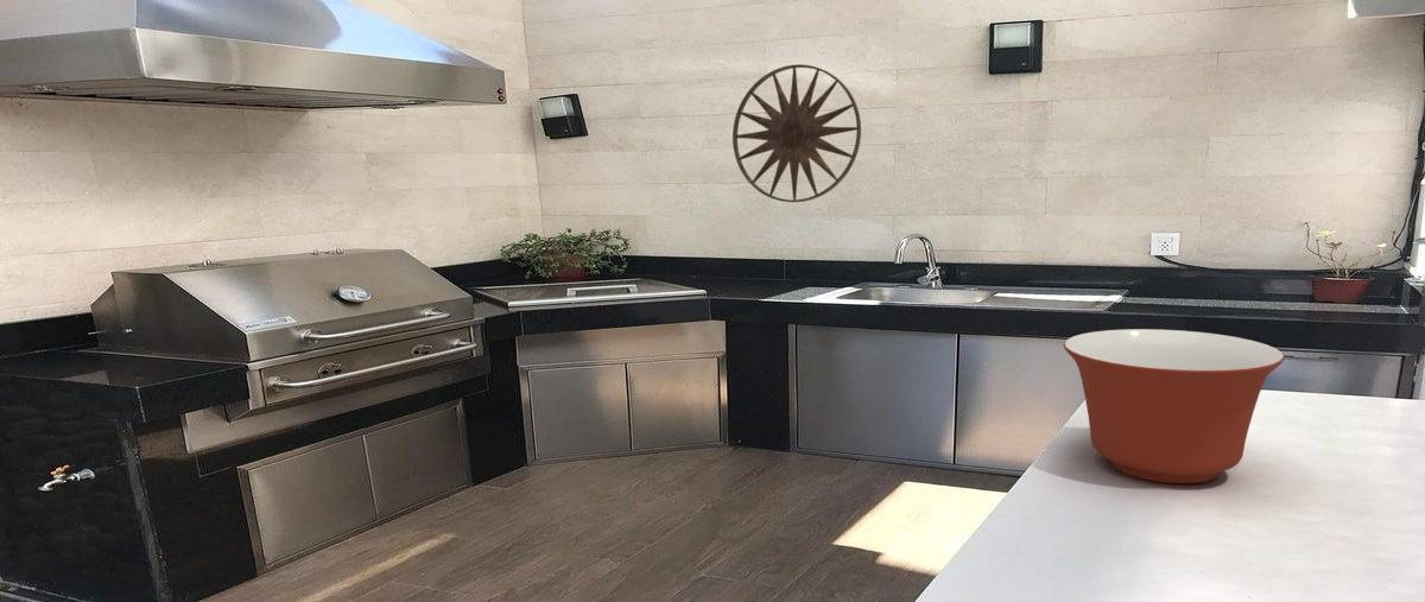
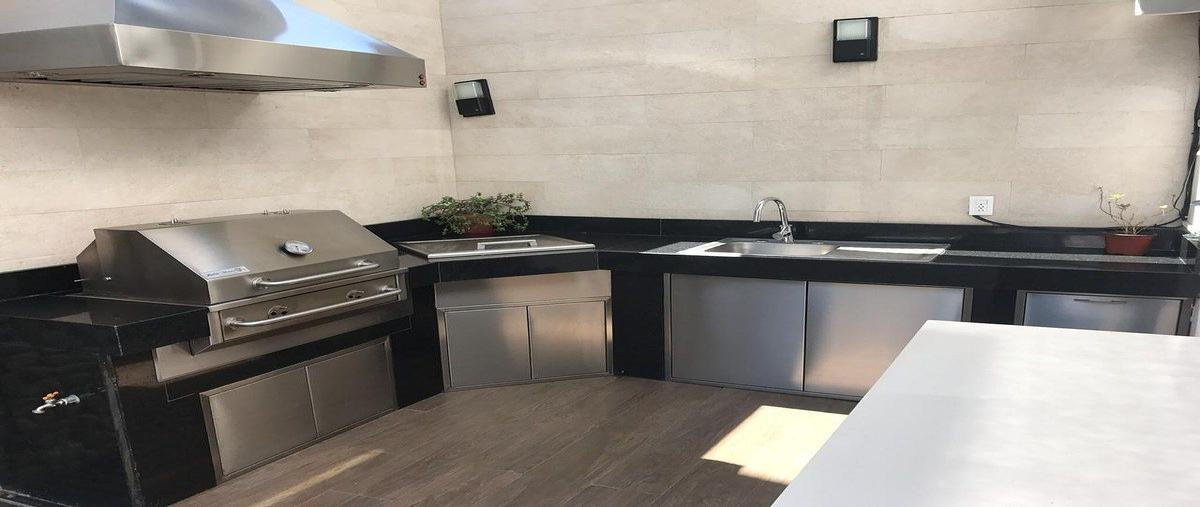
- mixing bowl [1062,328,1286,484]
- wall art [732,63,862,203]
